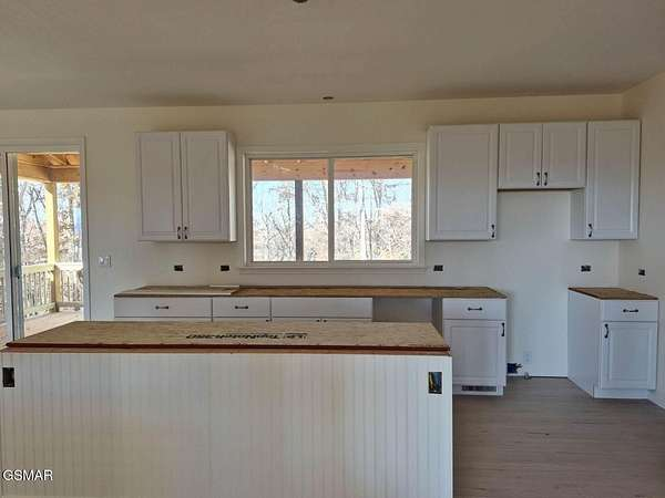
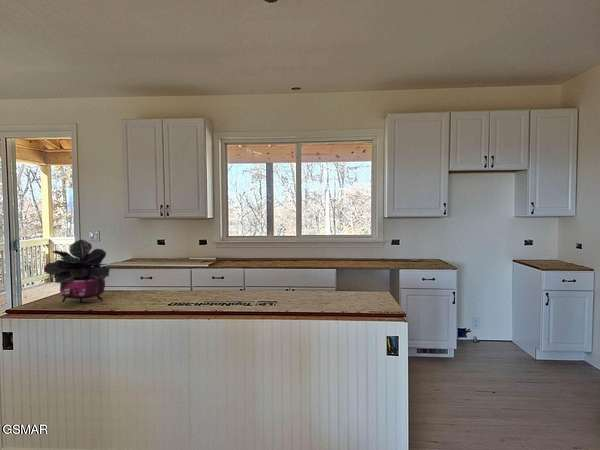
+ potted plant [43,239,111,303]
